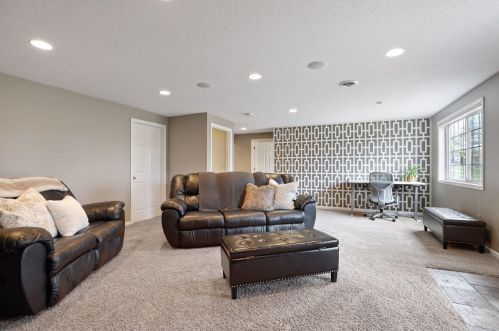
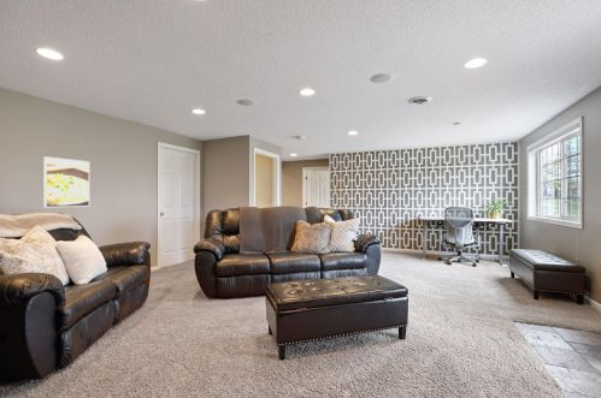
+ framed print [42,155,90,208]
